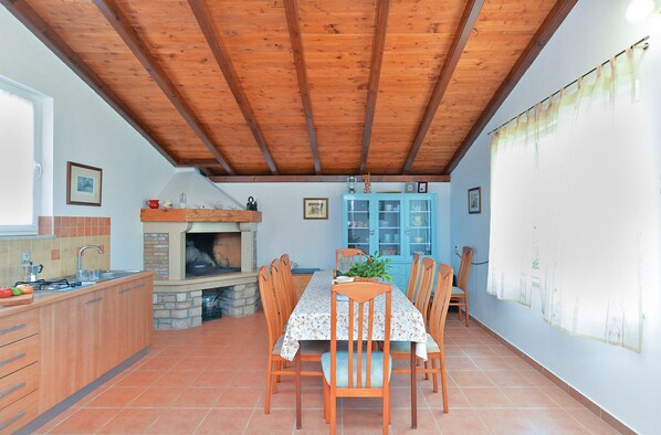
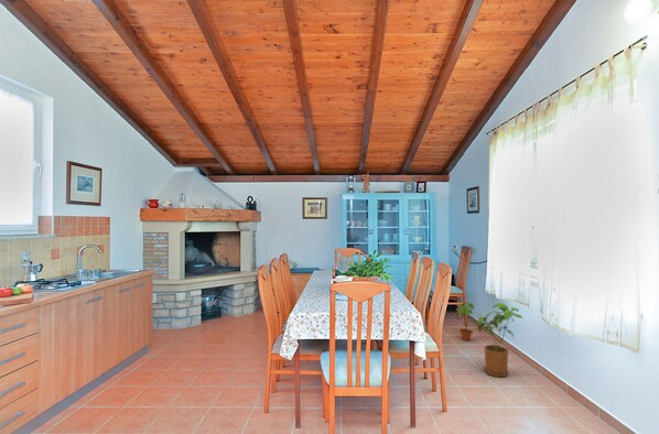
+ potted plant [455,302,475,341]
+ house plant [476,302,523,378]
